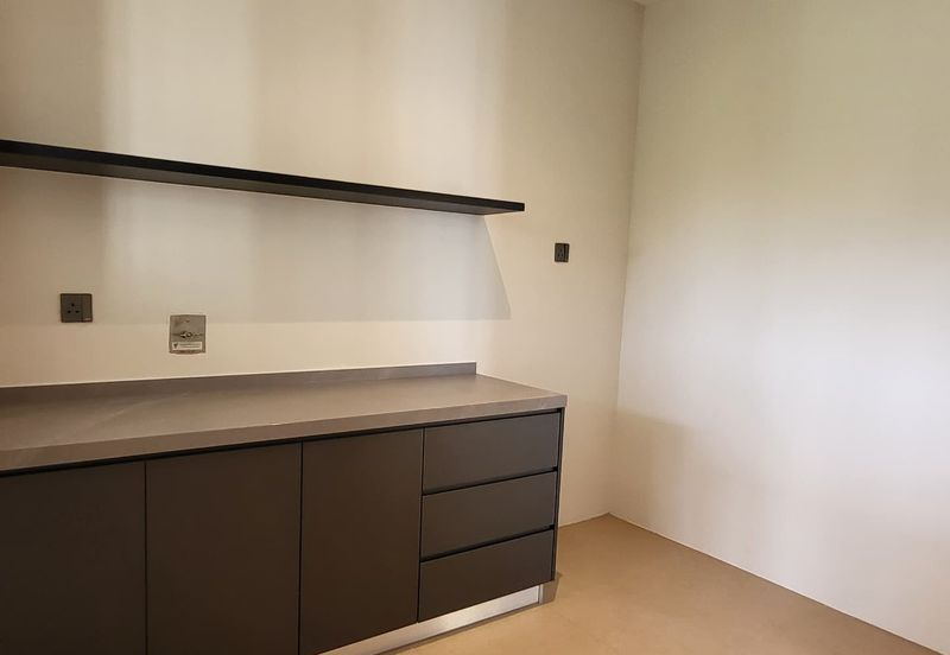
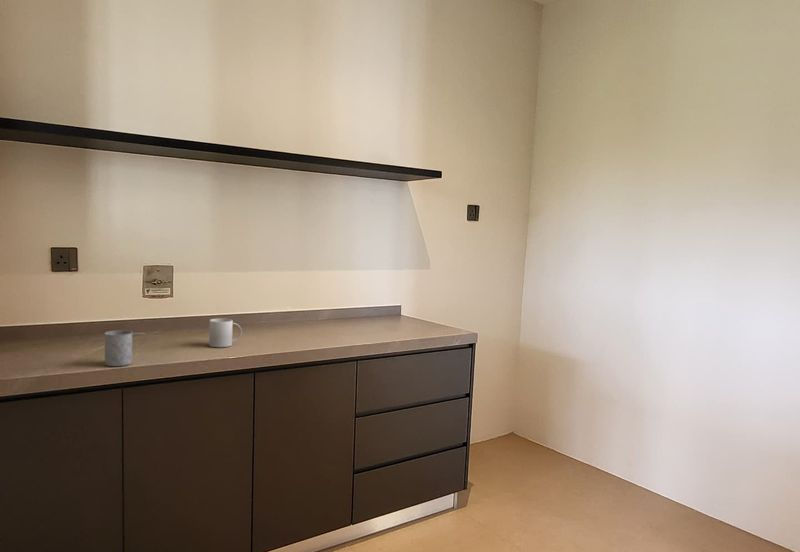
+ mug [103,329,147,367]
+ mug [208,317,243,348]
